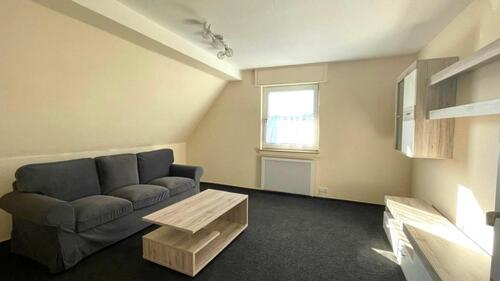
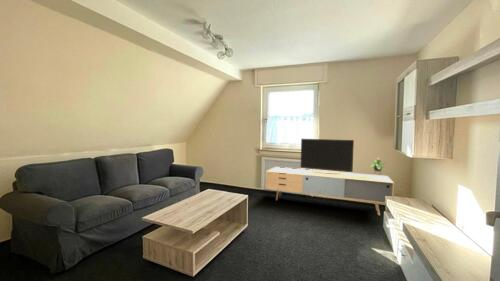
+ media console [265,138,395,216]
